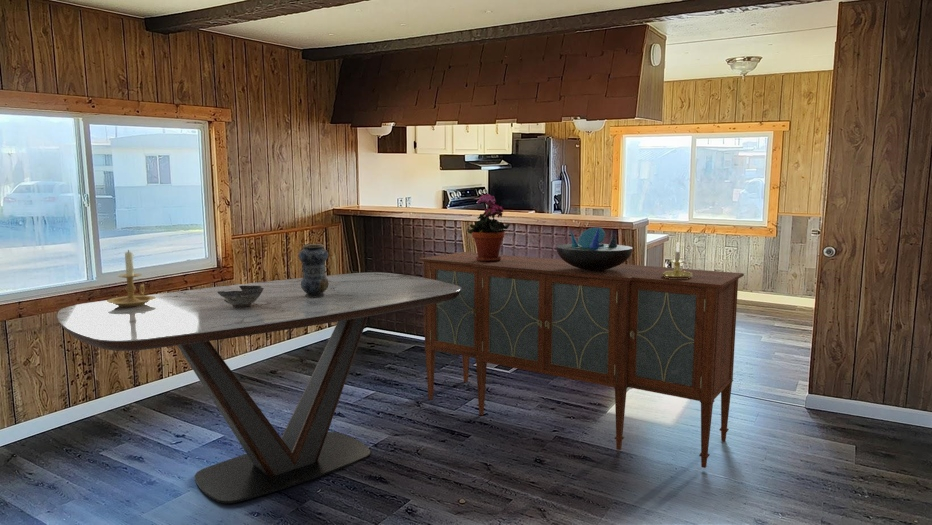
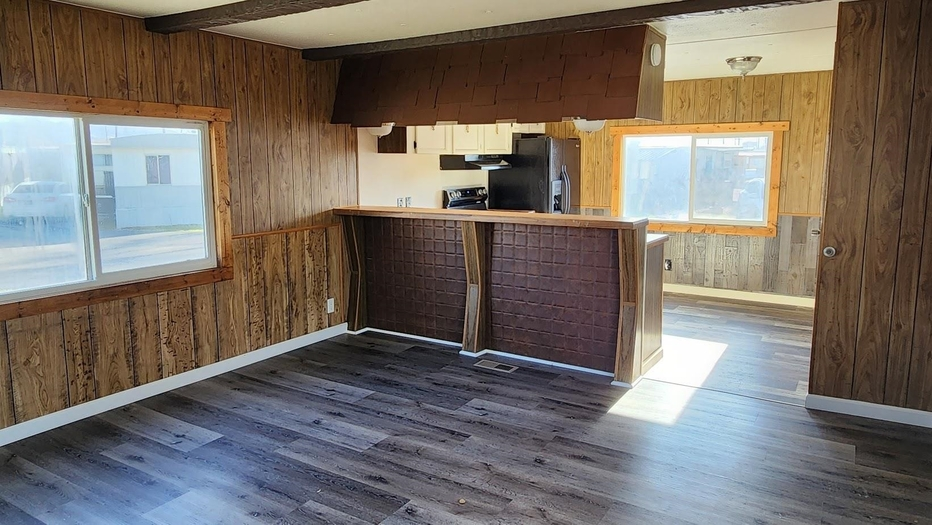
- vase [298,243,329,298]
- sideboard [419,251,745,469]
- candle holder [105,249,156,307]
- dining table [56,271,461,504]
- decorative bowl [555,226,633,270]
- candle holder [662,243,692,279]
- decorative bowl [218,286,264,307]
- potted plant [466,193,511,262]
